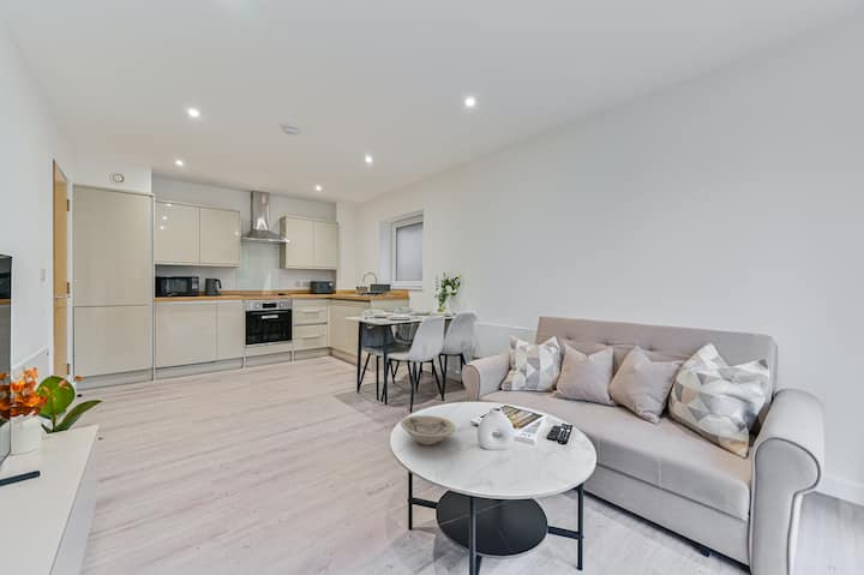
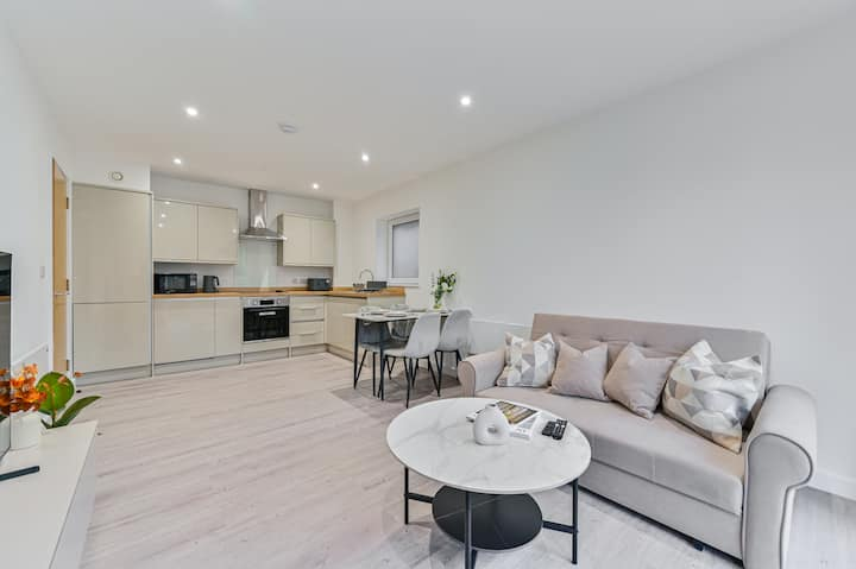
- bowl [400,414,456,445]
